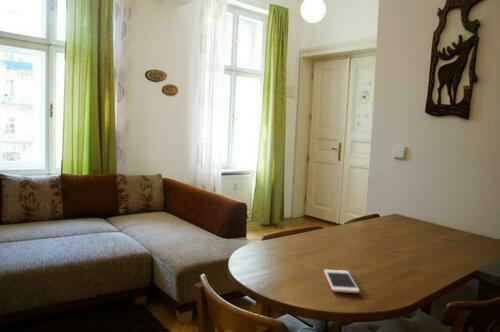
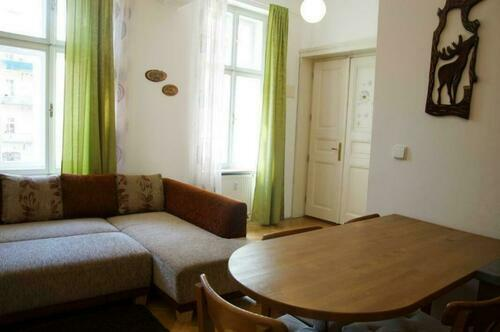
- cell phone [323,269,360,294]
